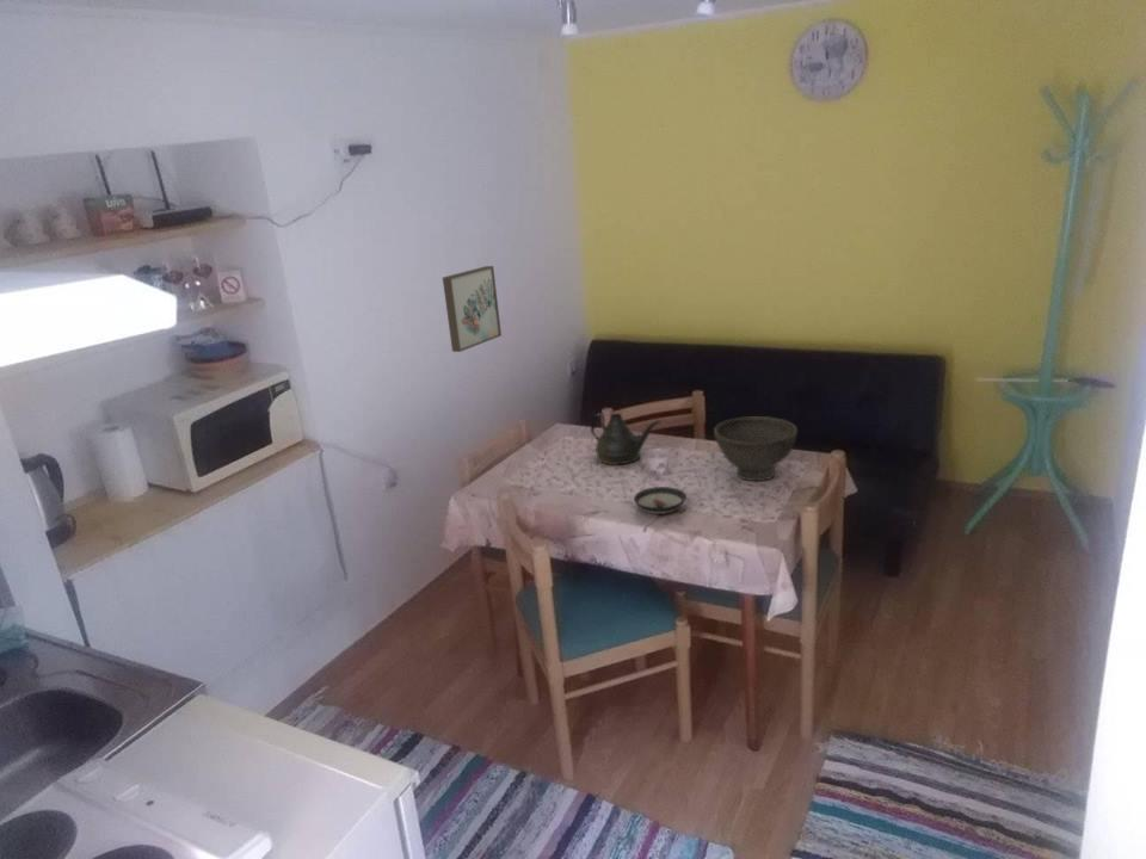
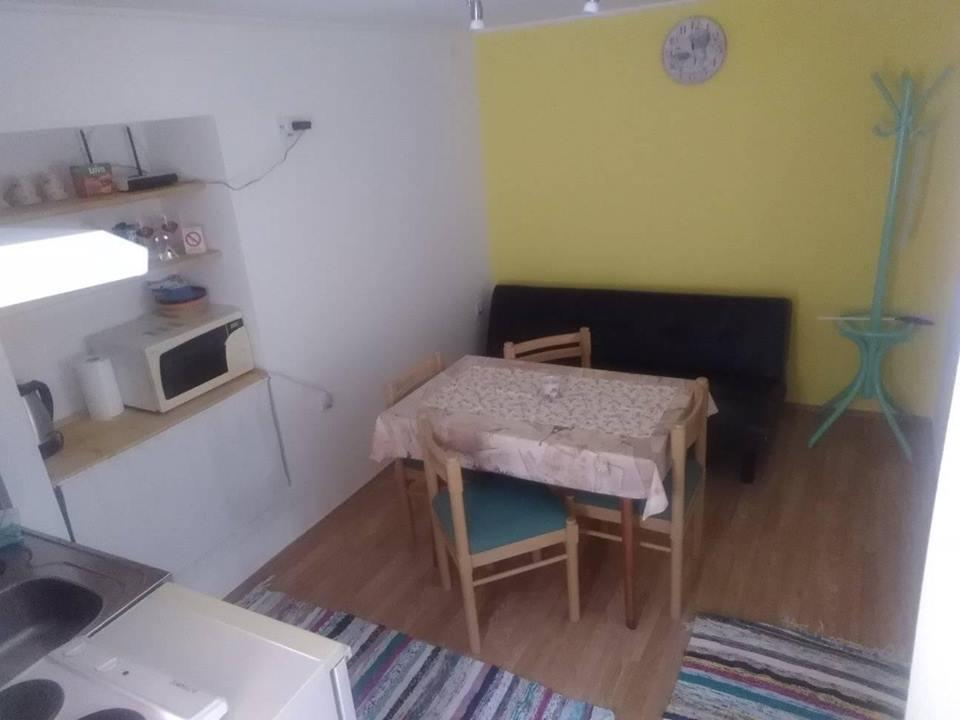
- bowl [713,415,799,482]
- wall art [442,265,503,353]
- teapot [590,412,663,465]
- saucer [633,486,688,515]
